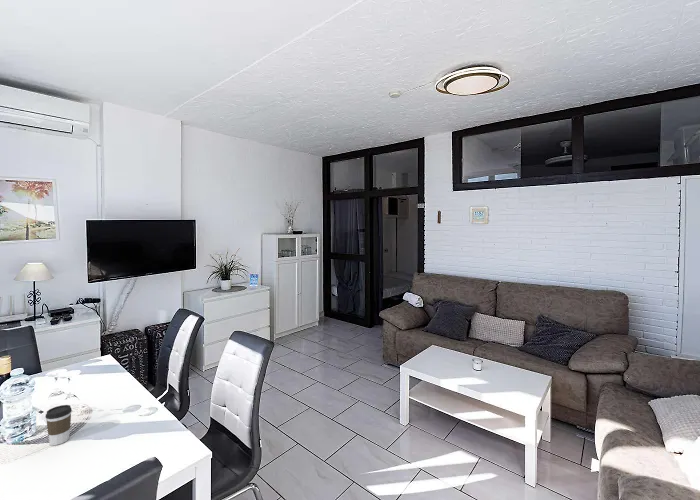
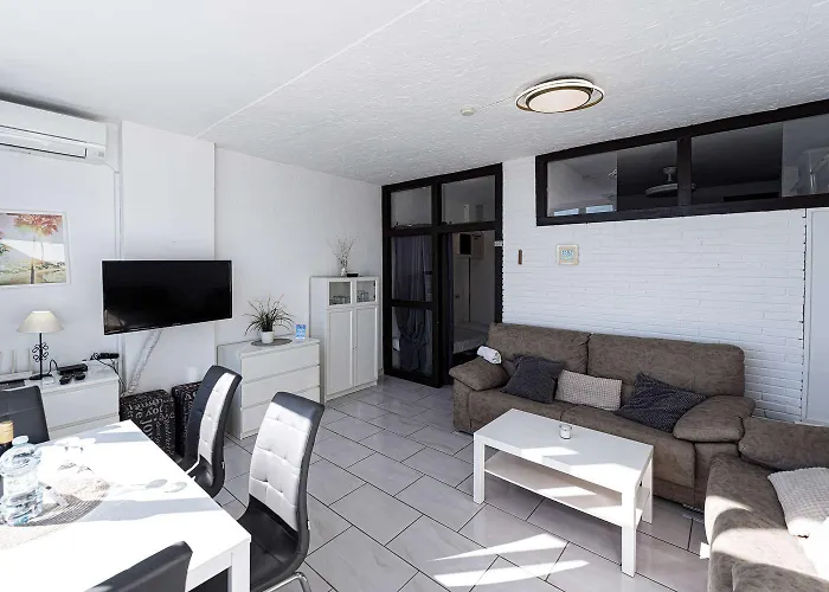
- coffee cup [45,404,73,446]
